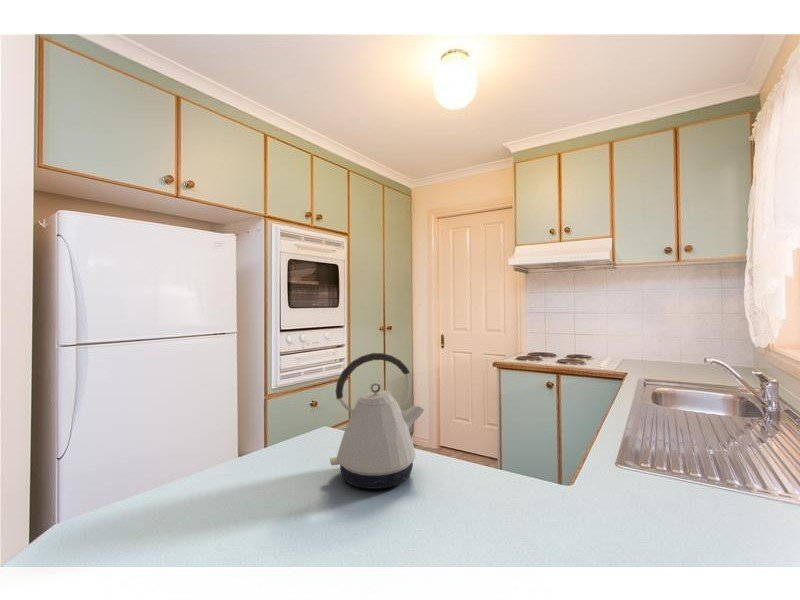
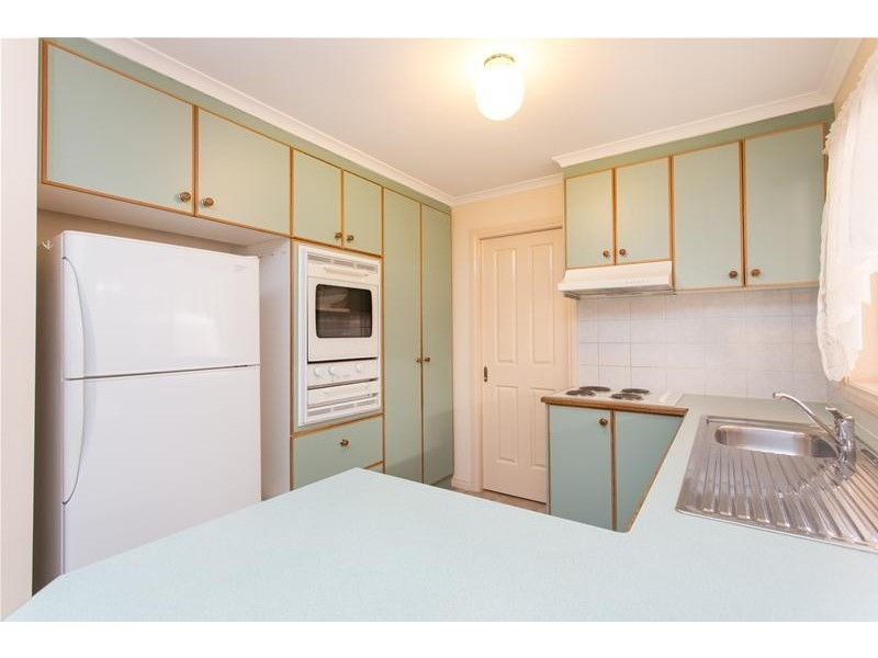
- kettle [329,352,426,490]
